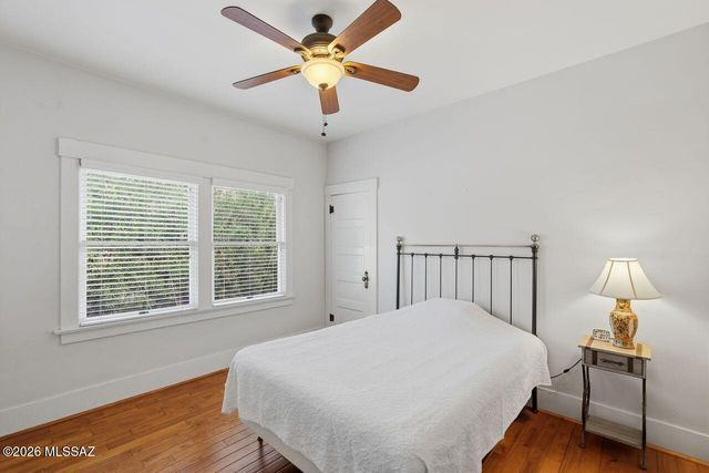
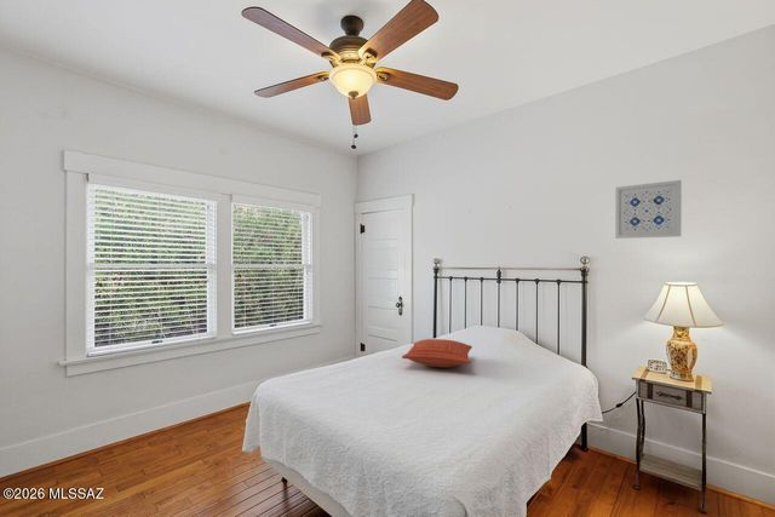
+ wall art [614,179,683,240]
+ pillow [401,338,473,368]
